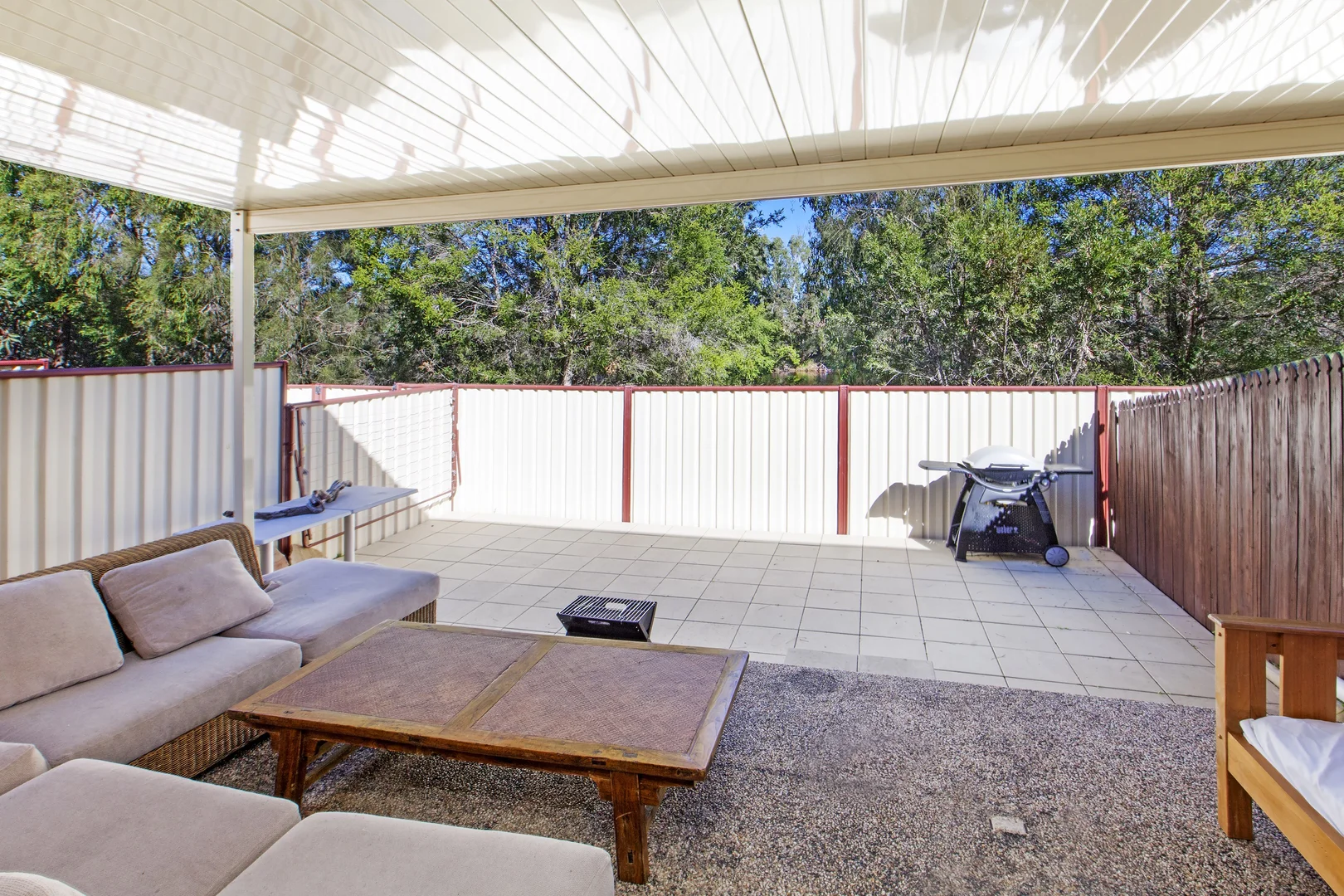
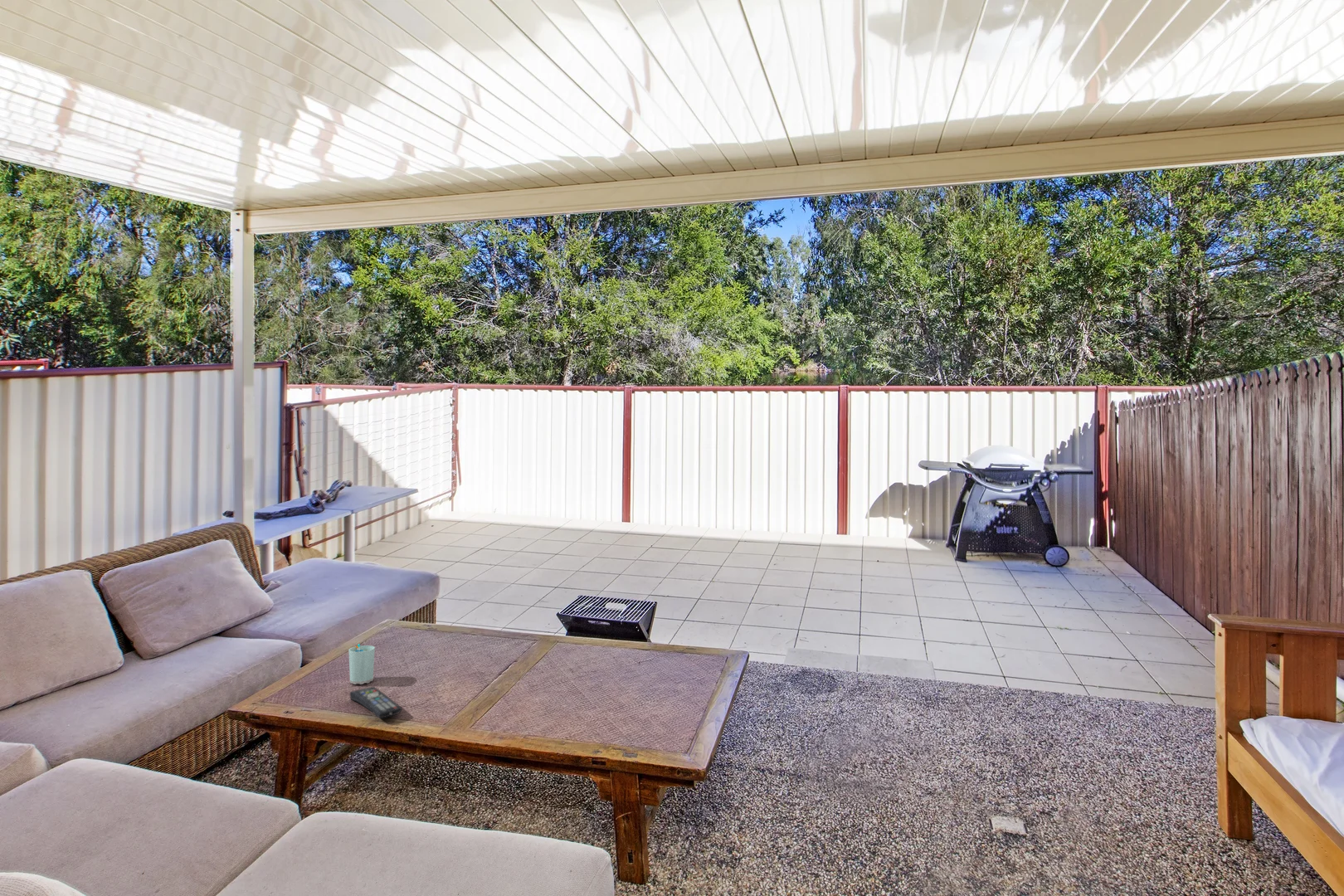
+ cup [348,643,376,685]
+ remote control [348,686,403,719]
